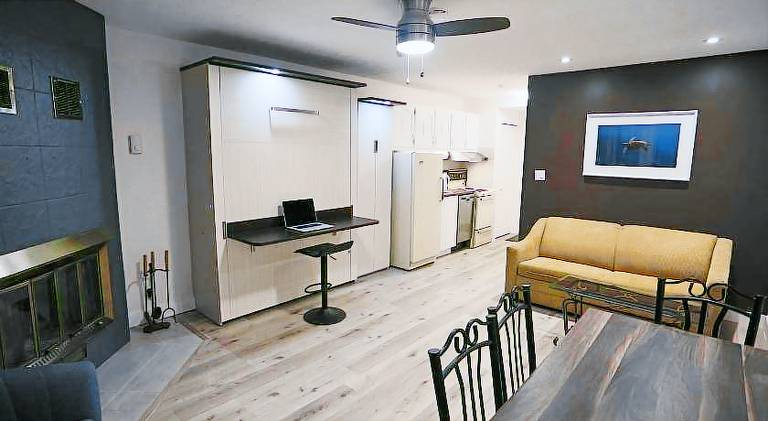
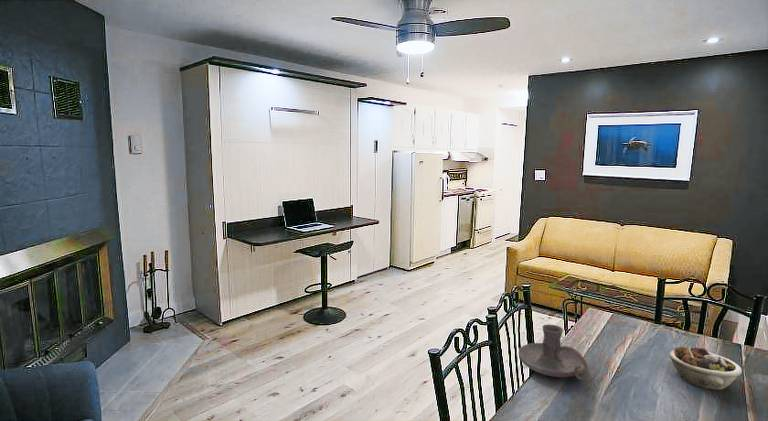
+ candle holder [517,323,590,382]
+ succulent planter [668,345,743,391]
